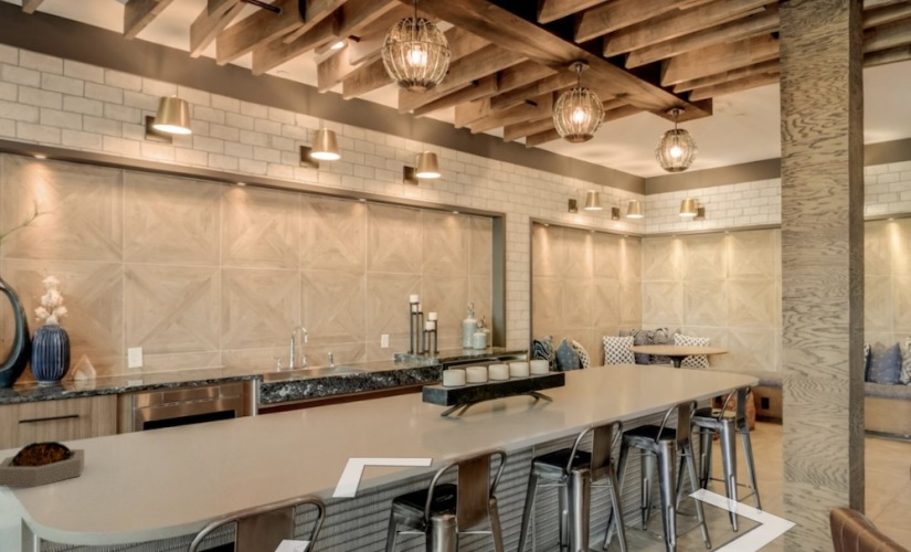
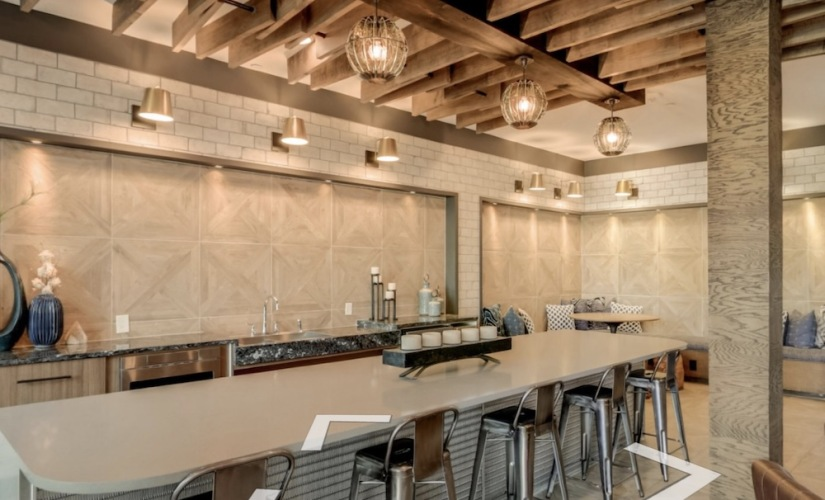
- decorative bowl [0,440,85,488]
